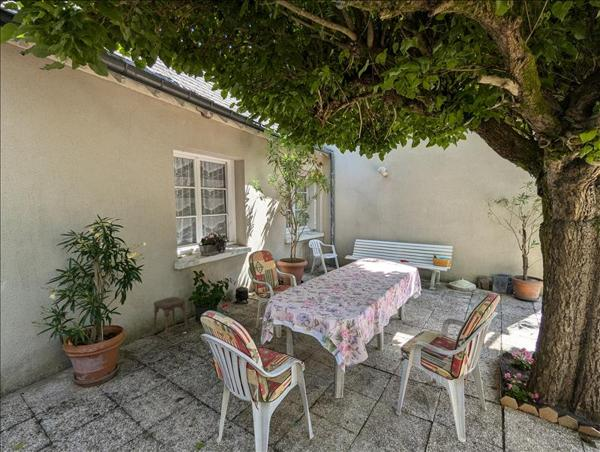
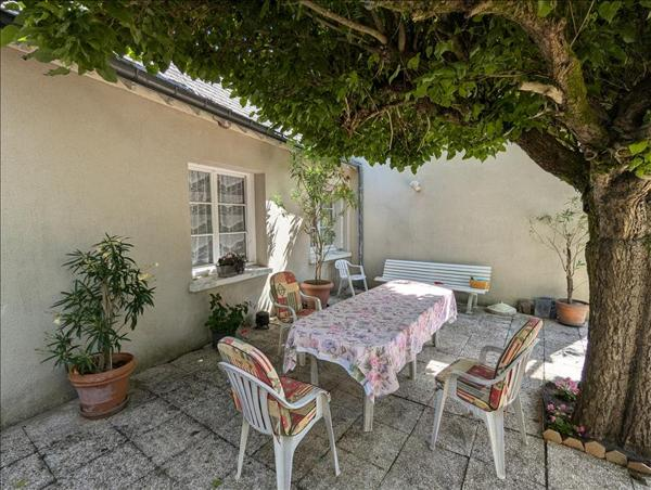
- stool [152,296,189,342]
